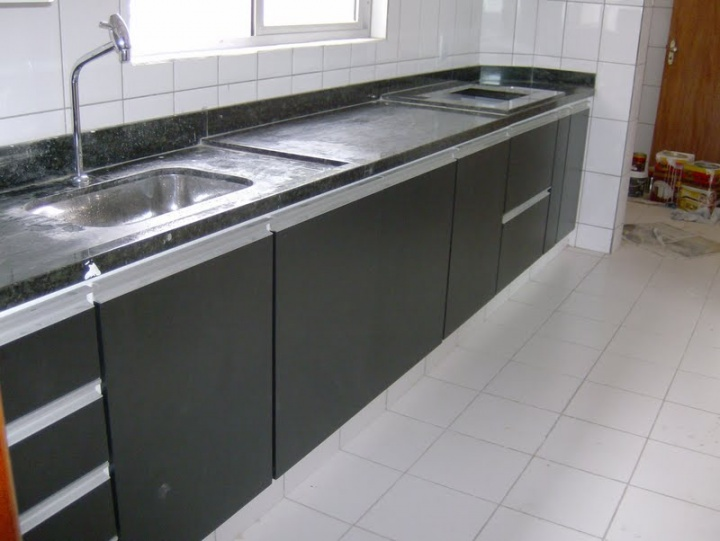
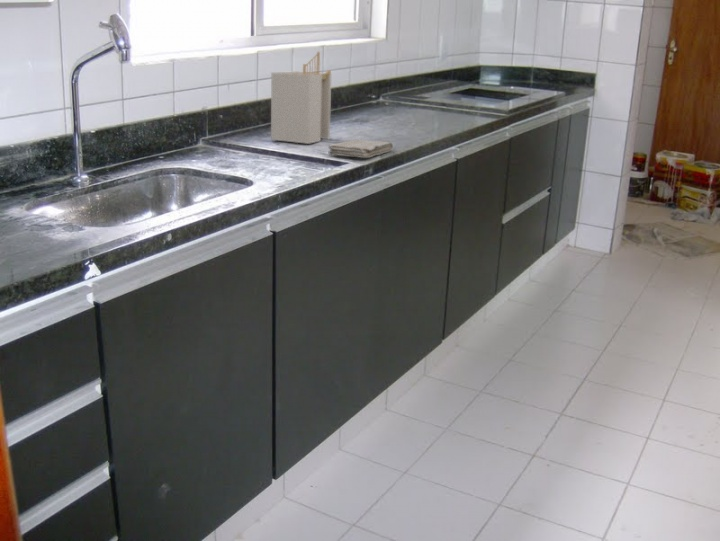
+ washcloth [327,139,394,159]
+ utensil holder [270,51,332,145]
